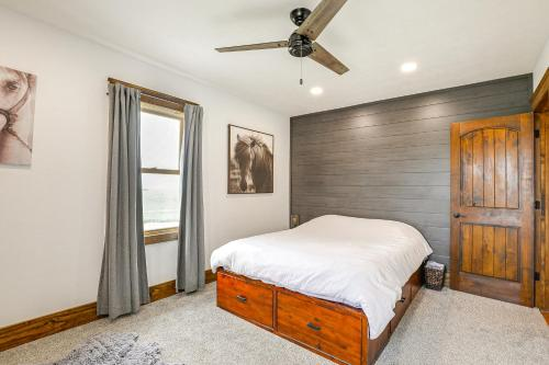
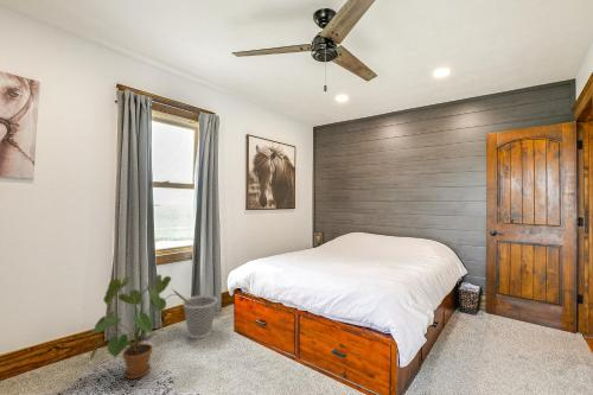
+ wastebasket [181,294,218,339]
+ house plant [88,273,190,380]
